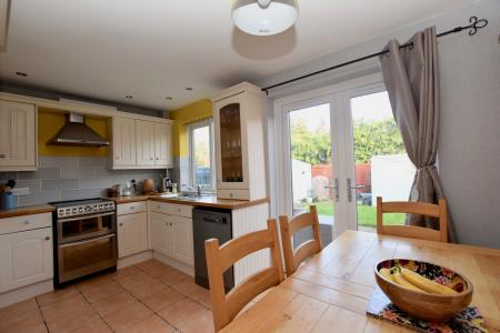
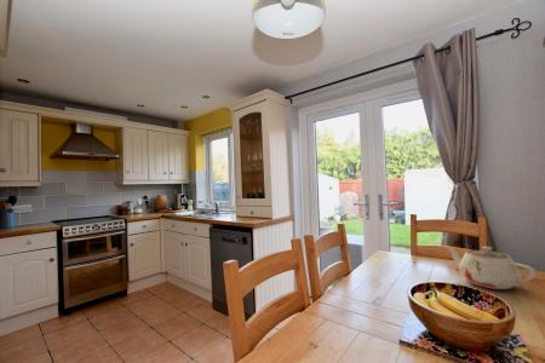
+ teapot [446,246,537,290]
